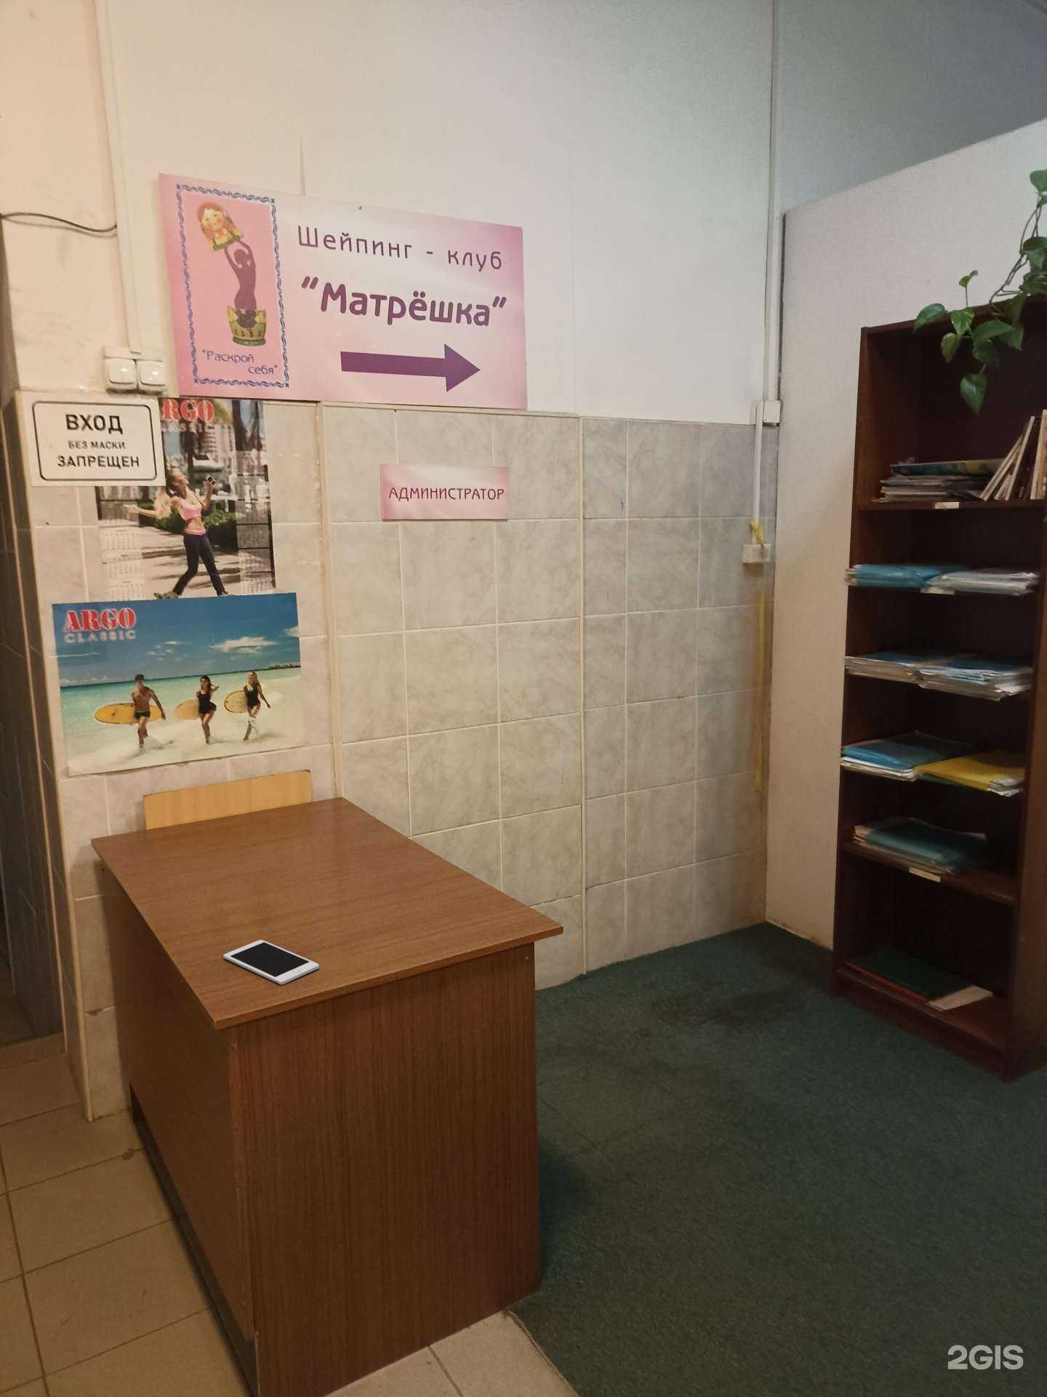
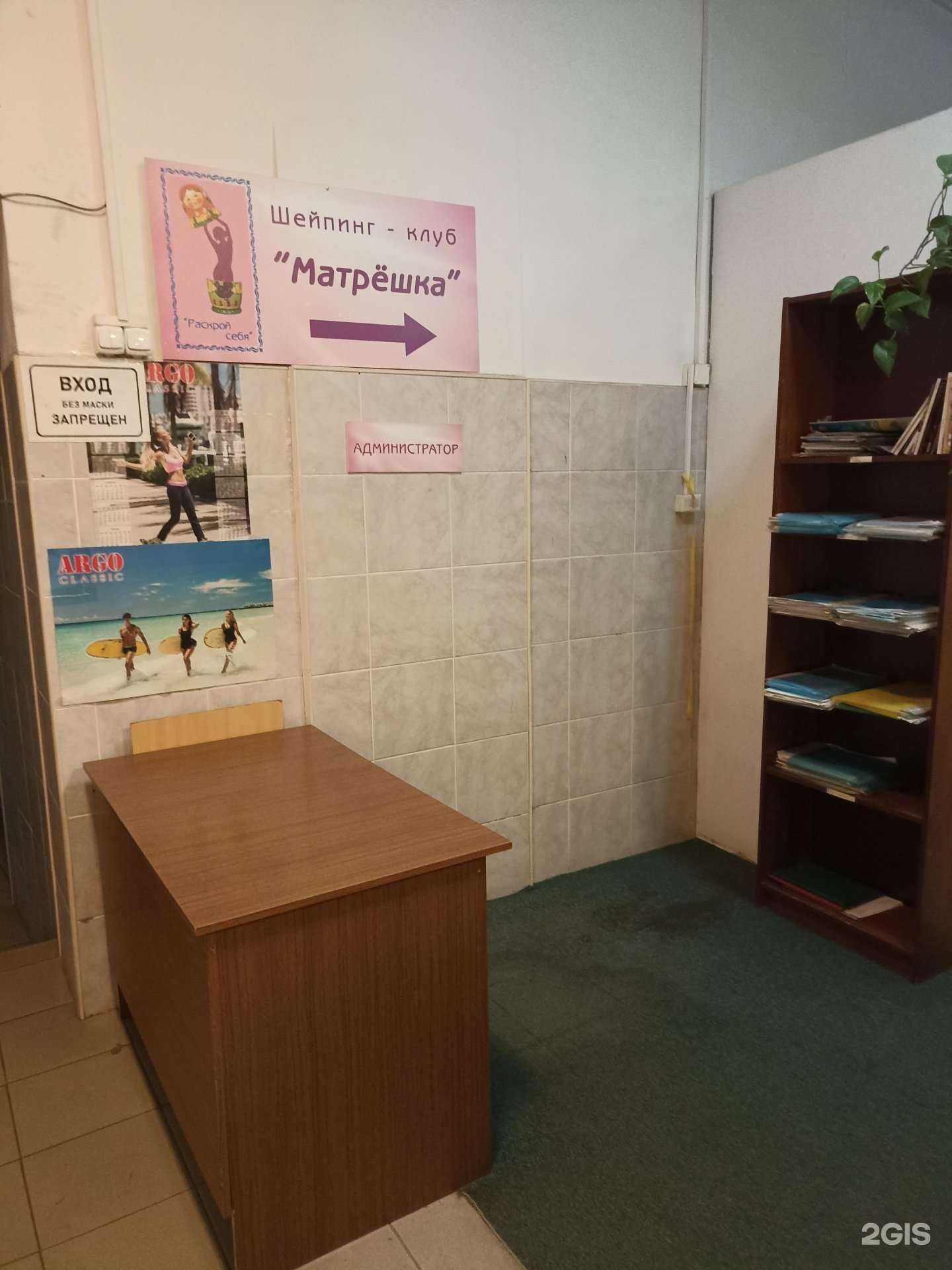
- cell phone [222,939,320,986]
